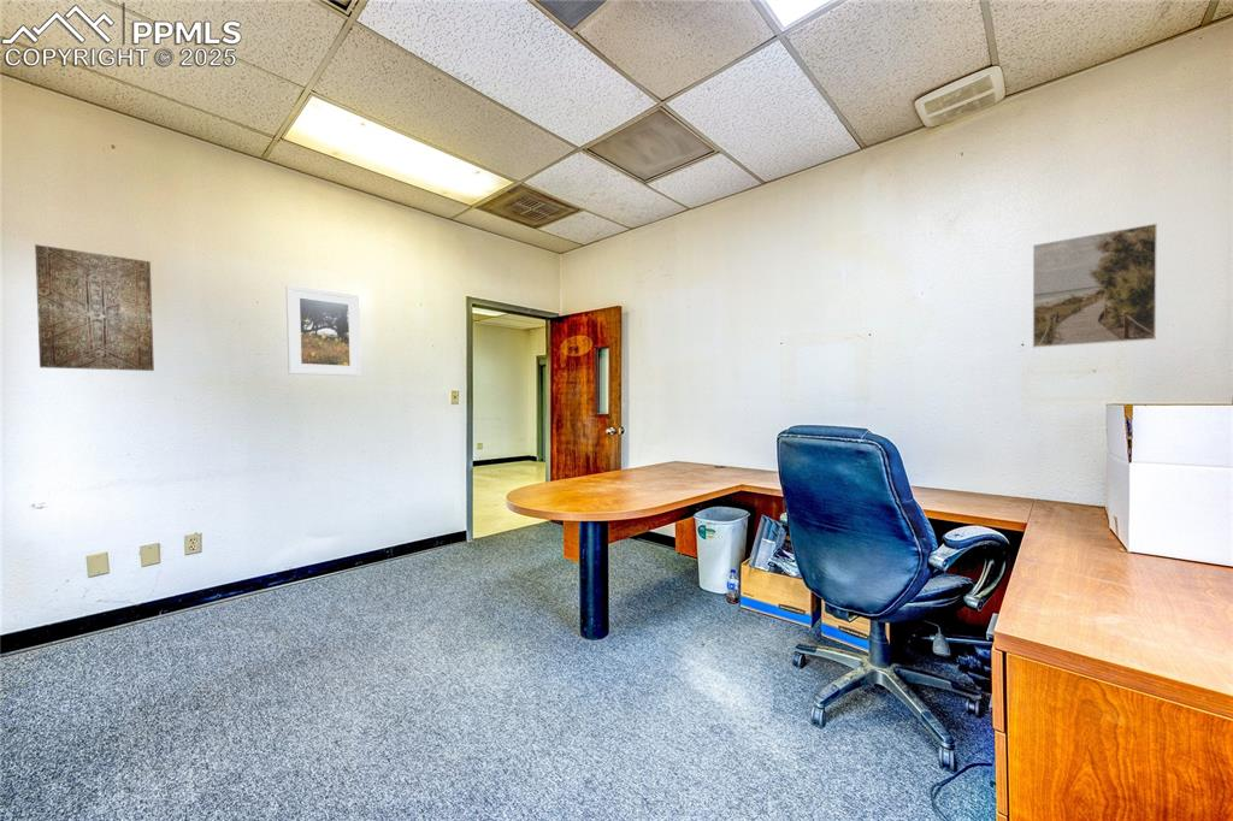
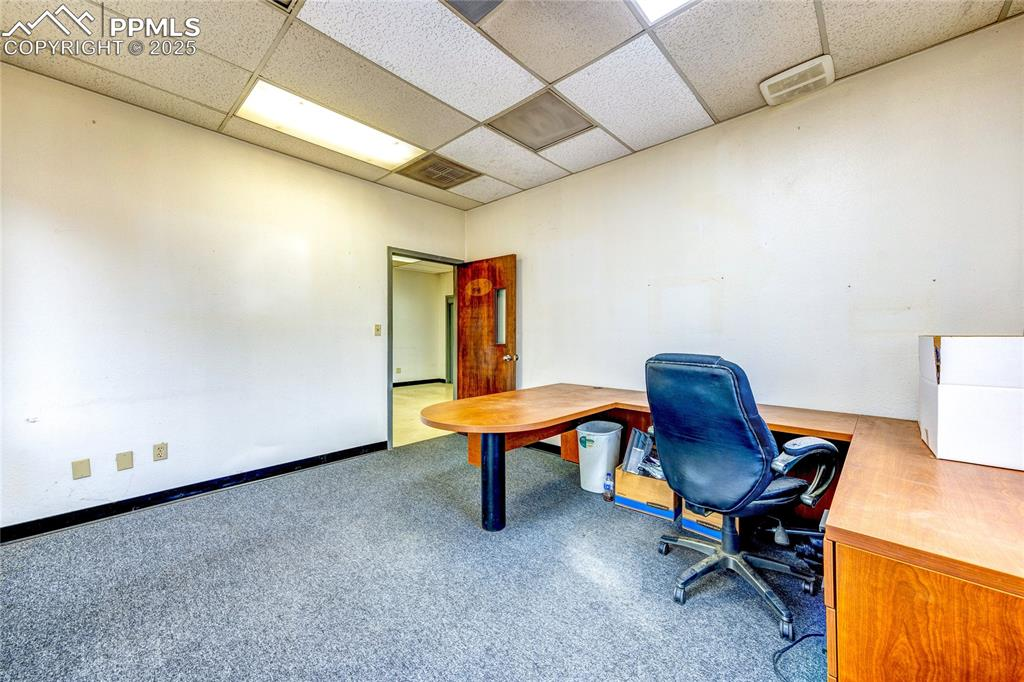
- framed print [285,284,362,377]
- wall art [34,243,155,372]
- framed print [1032,223,1158,349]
